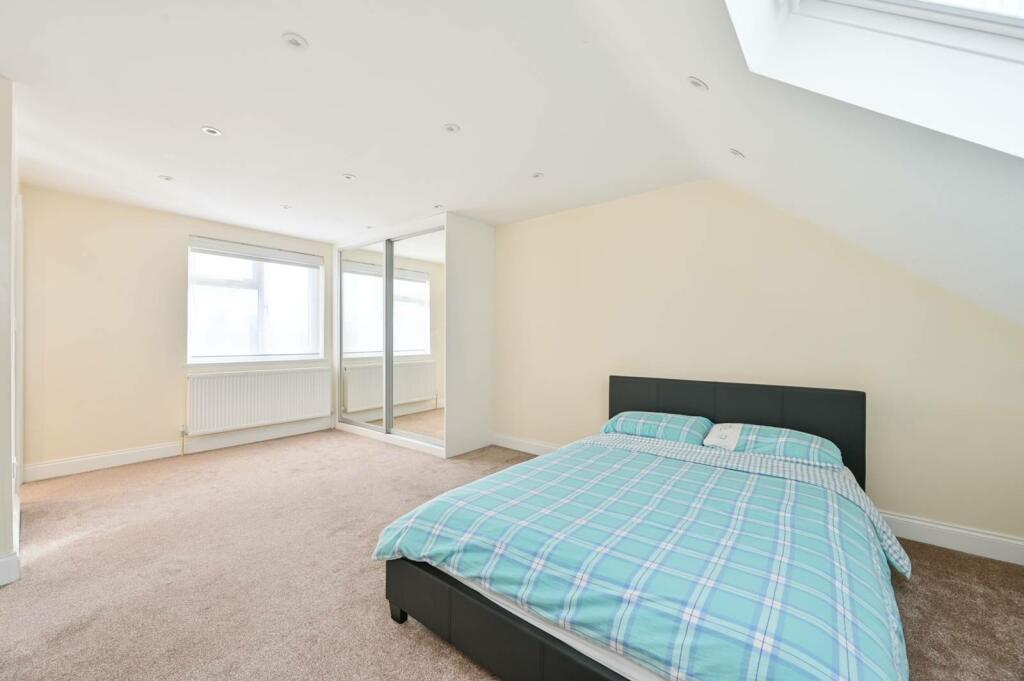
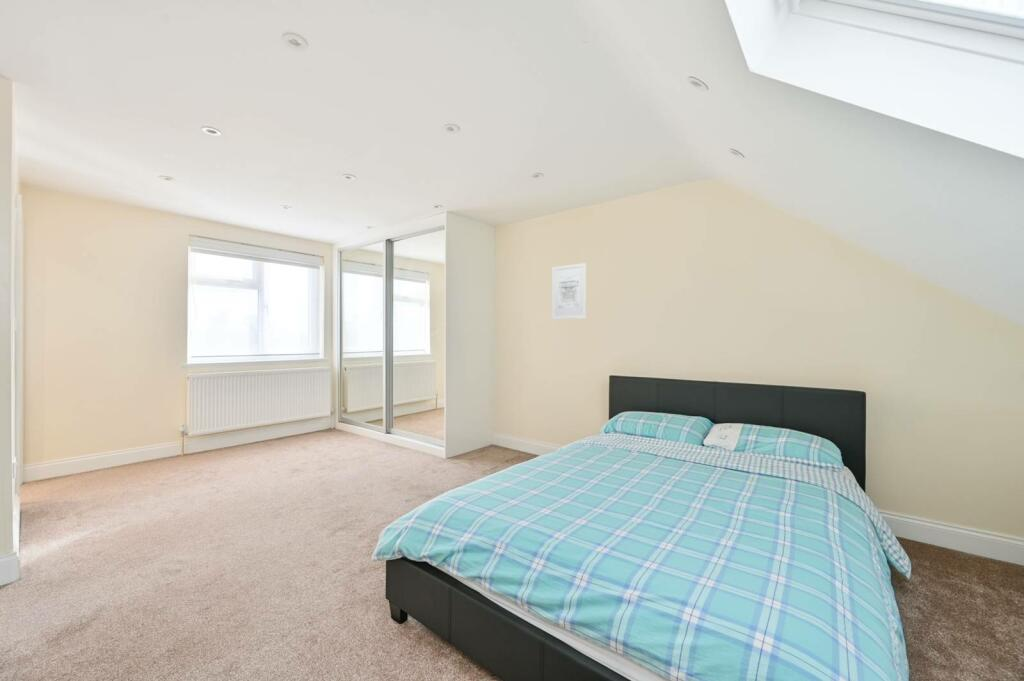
+ wall art [551,262,587,321]
